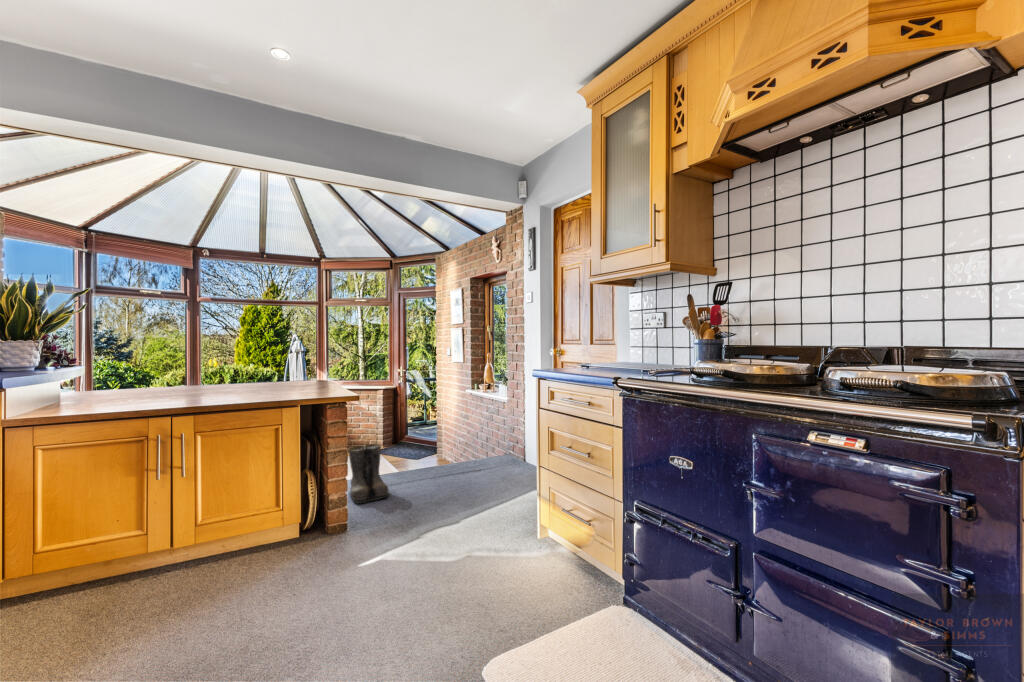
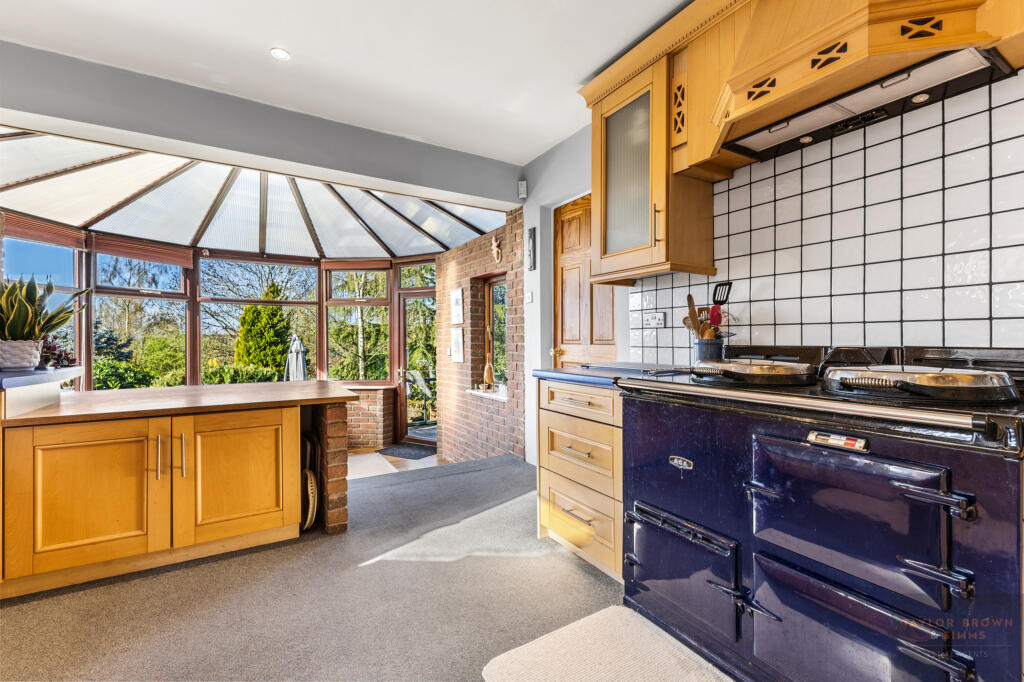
- boots [346,443,391,505]
